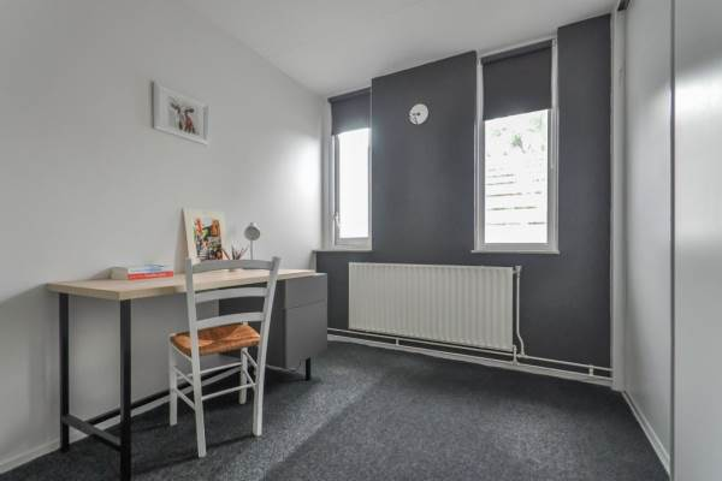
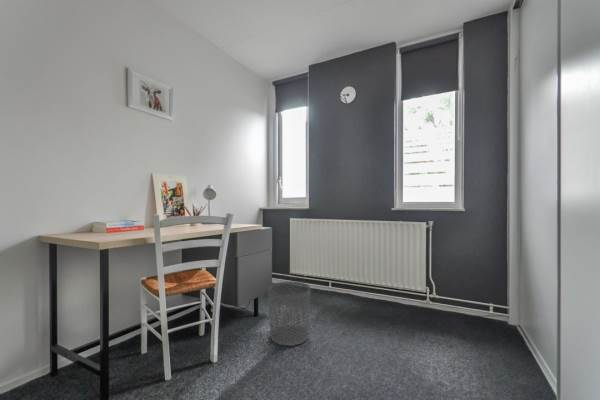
+ waste bin [267,281,311,347]
